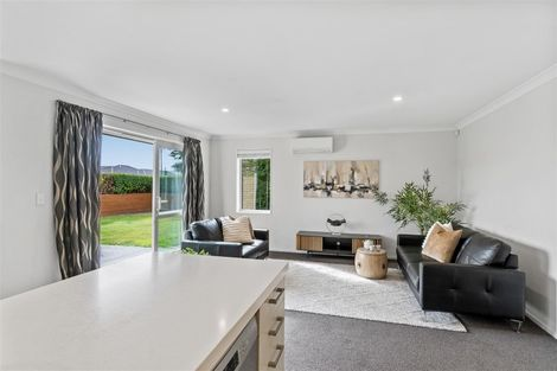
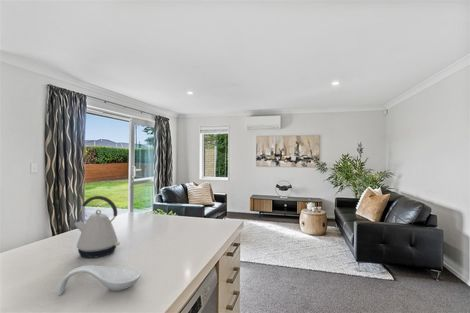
+ spoon rest [56,265,142,296]
+ kettle [73,195,121,259]
